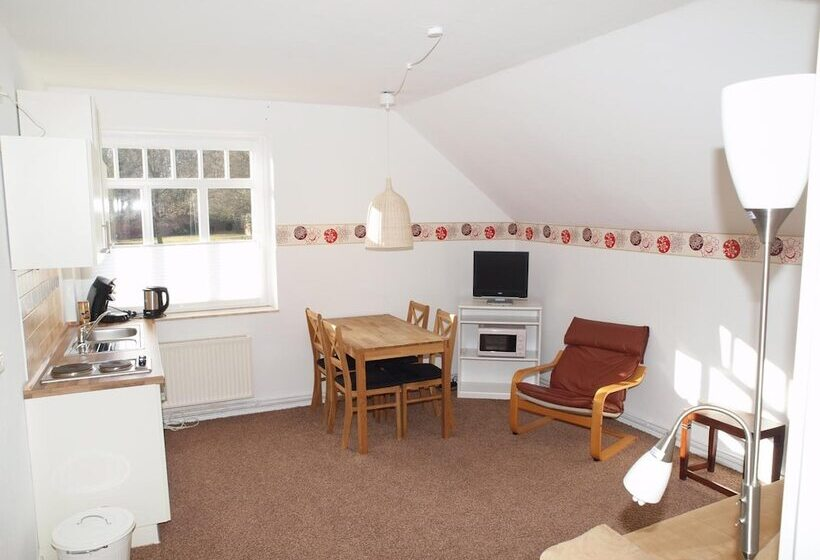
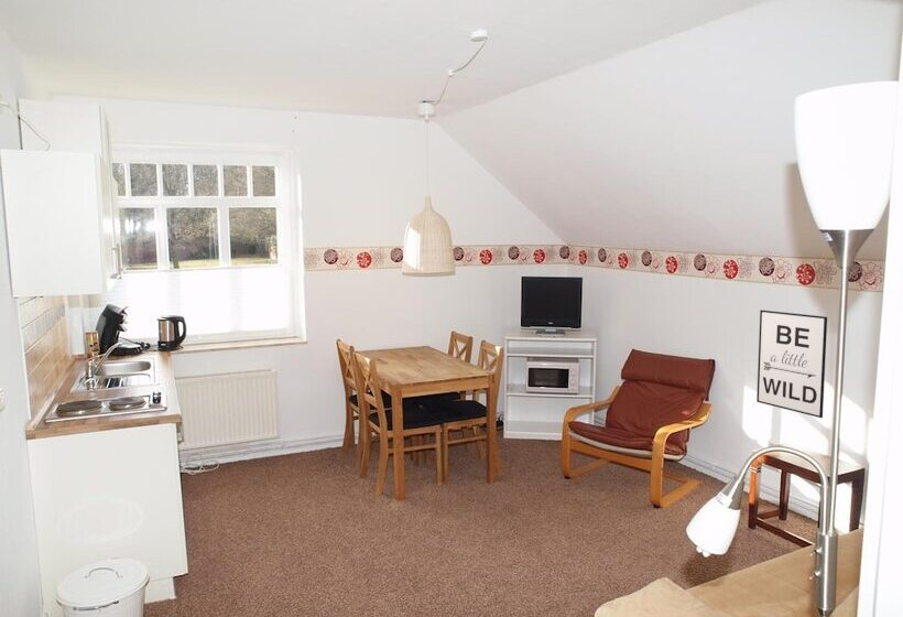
+ wall art [755,310,828,419]
